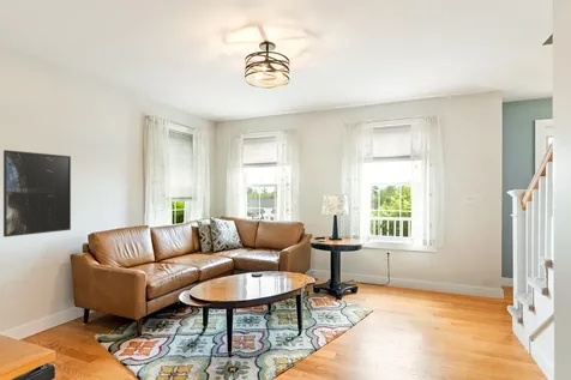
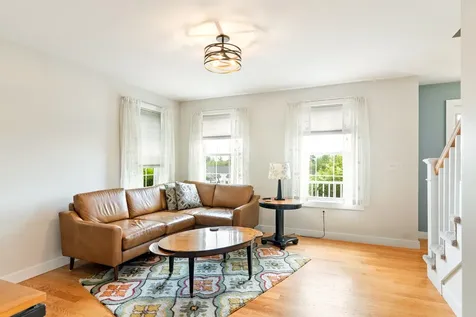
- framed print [2,149,72,239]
